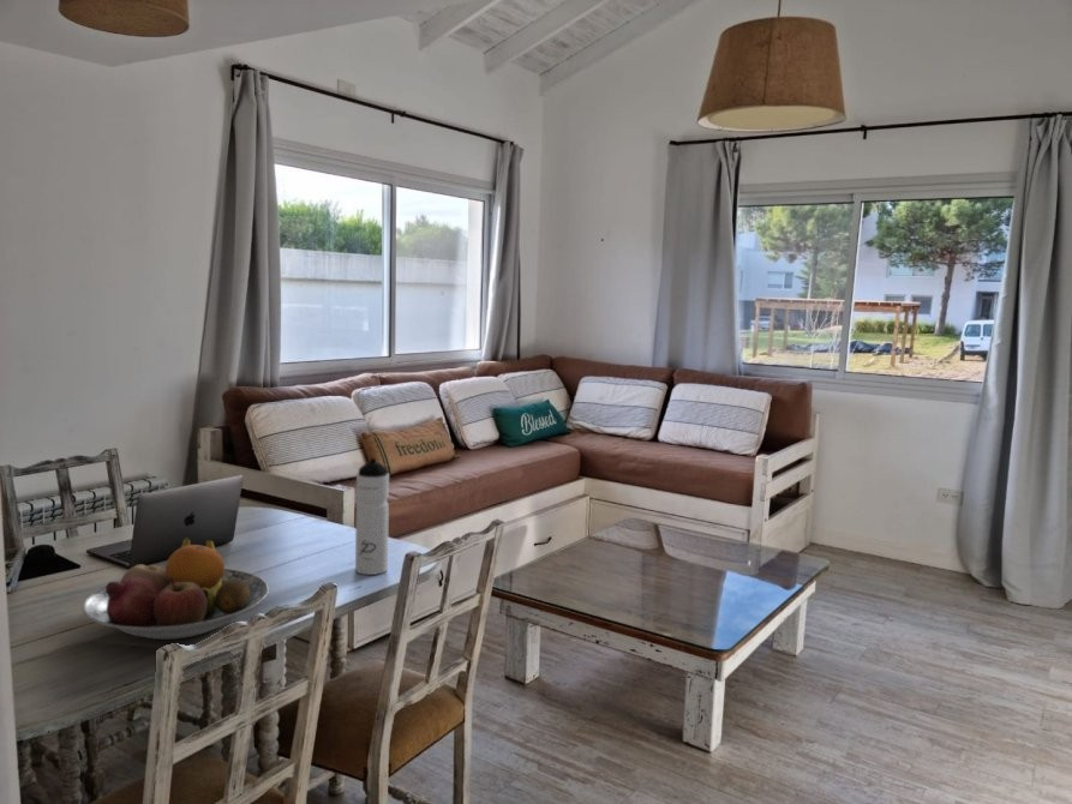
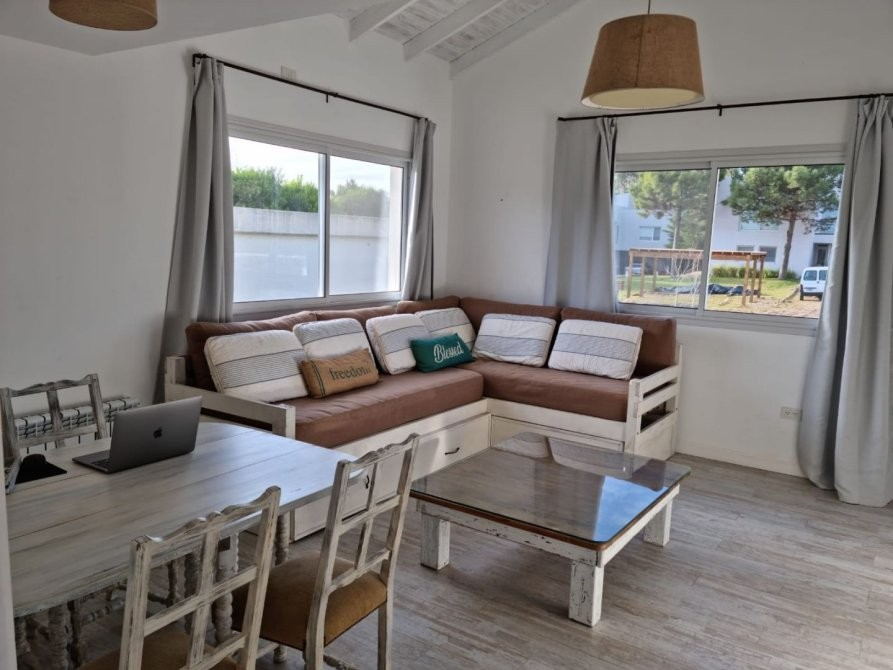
- fruit bowl [80,536,270,641]
- water bottle [354,457,390,576]
